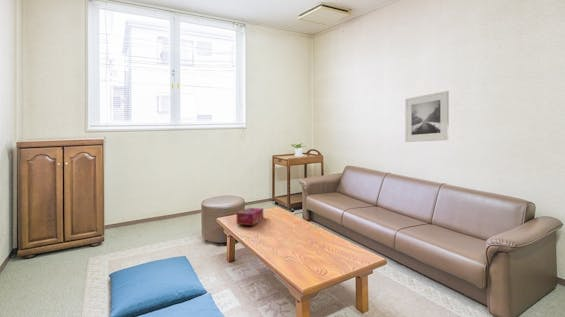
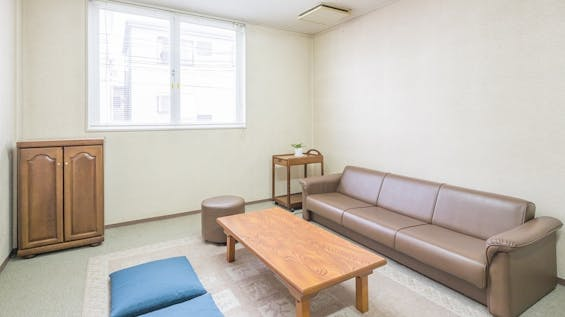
- tissue box [236,207,264,226]
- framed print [404,90,450,143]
